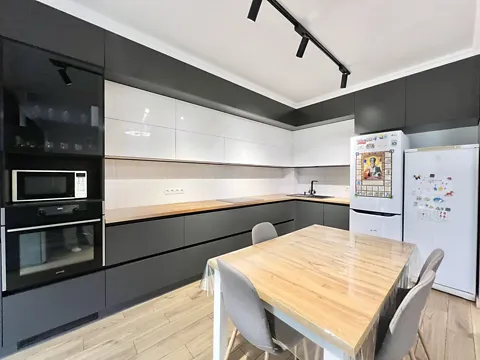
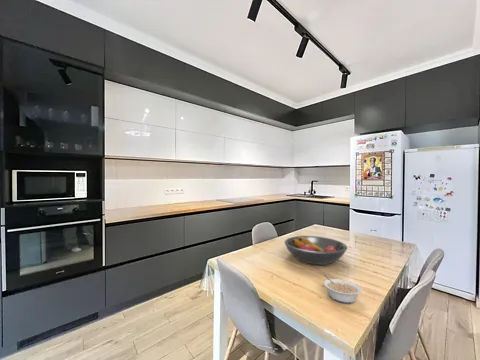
+ legume [322,273,362,304]
+ fruit bowl [283,235,348,266]
